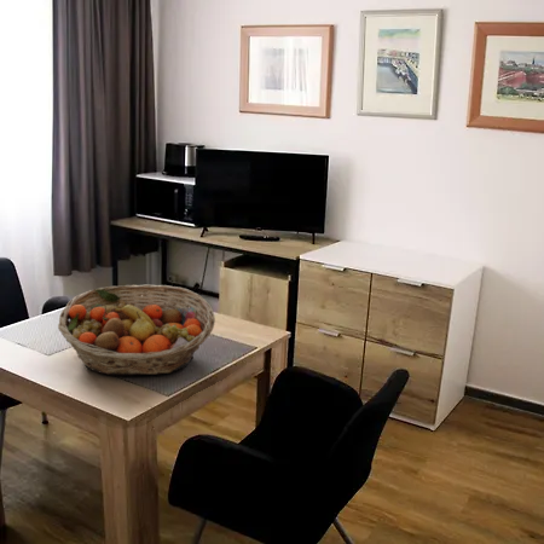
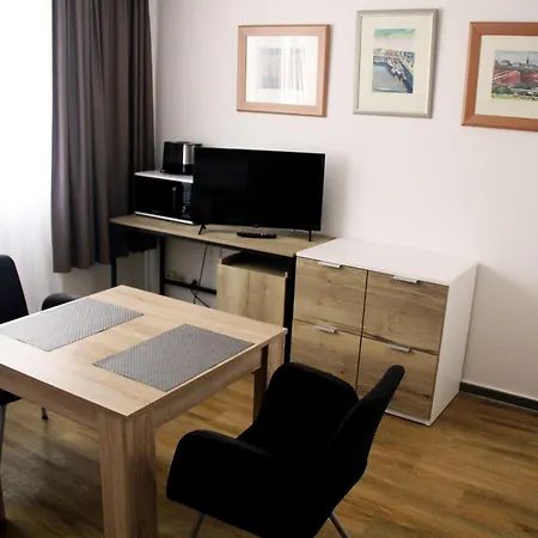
- fruit basket [57,283,216,376]
